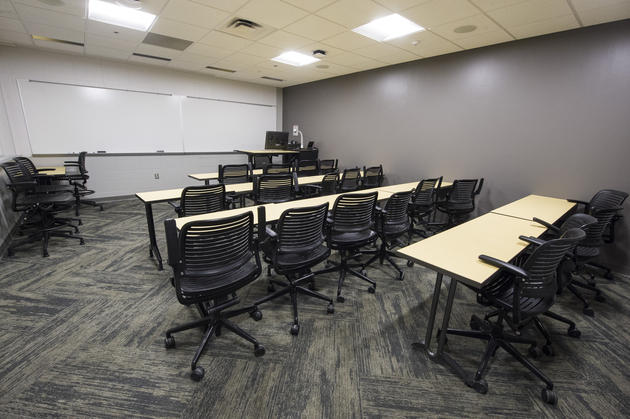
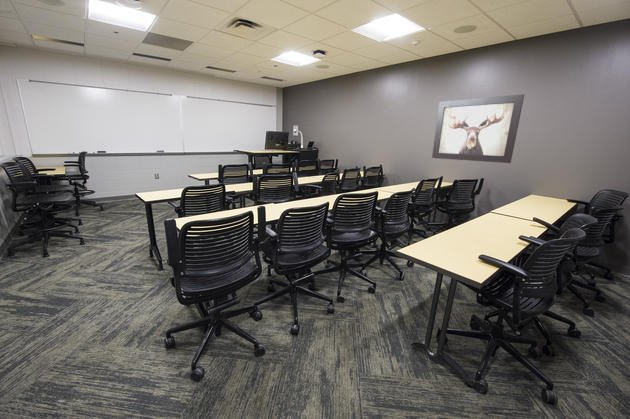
+ wall art [431,93,525,164]
